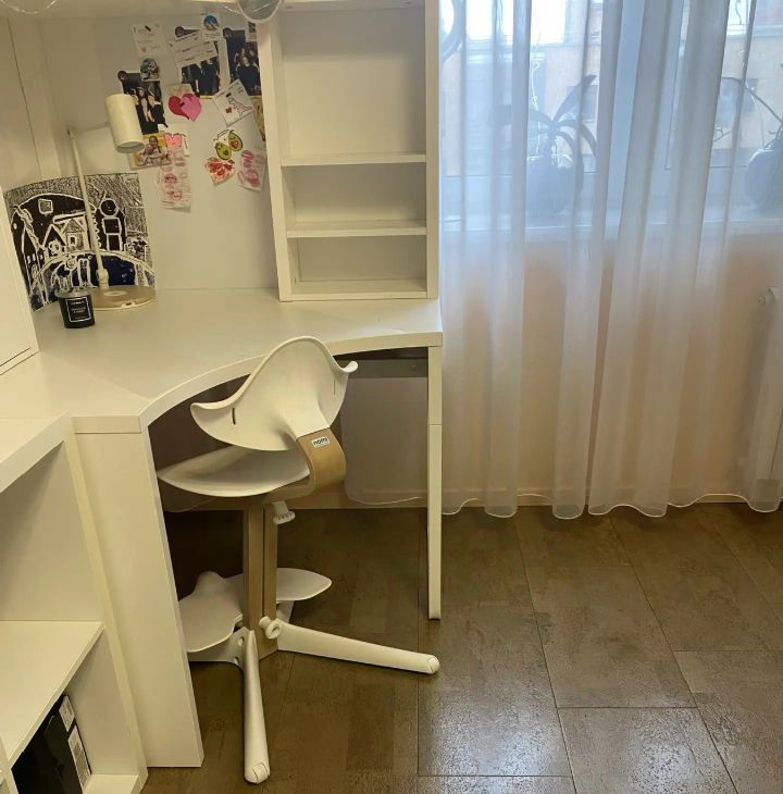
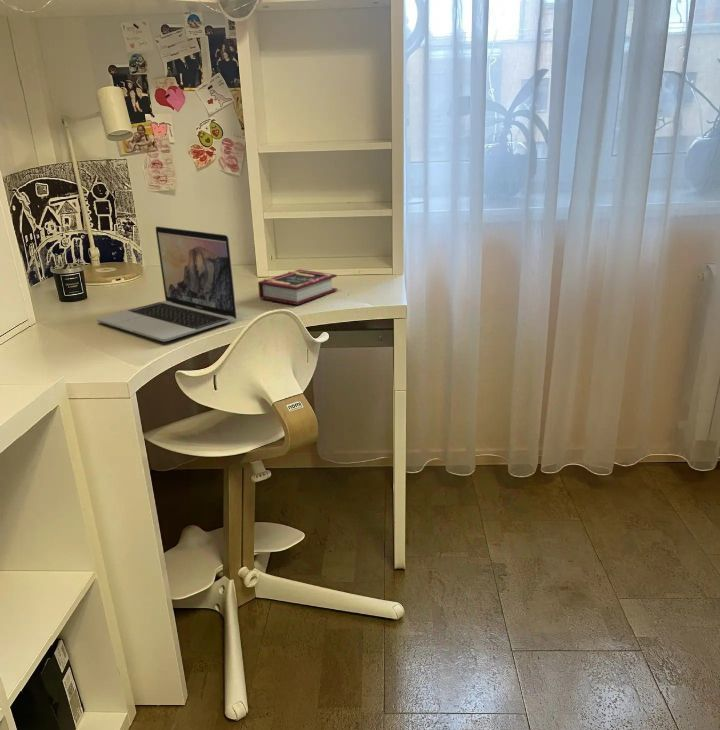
+ book [257,268,338,306]
+ laptop [95,225,238,342]
